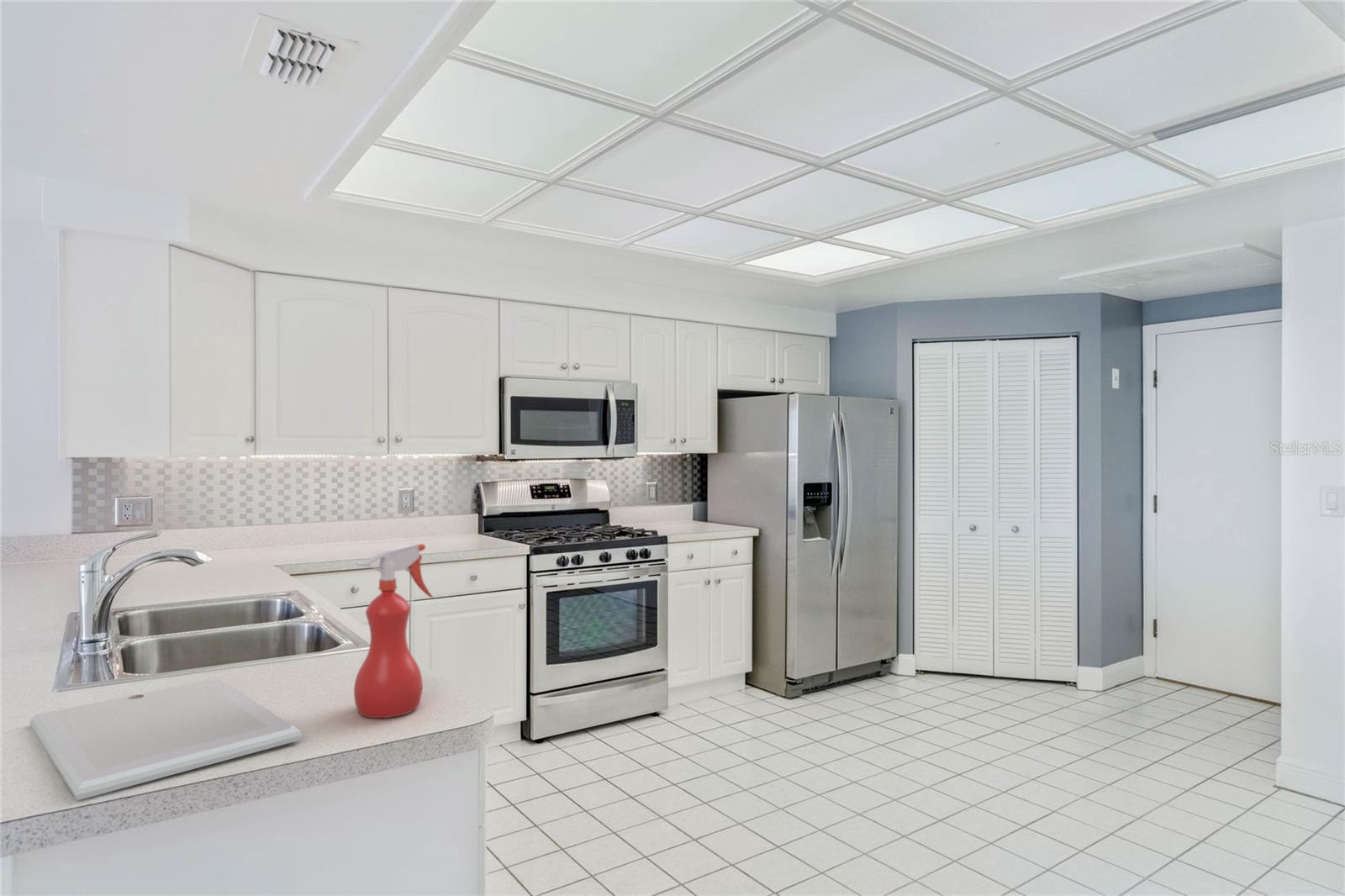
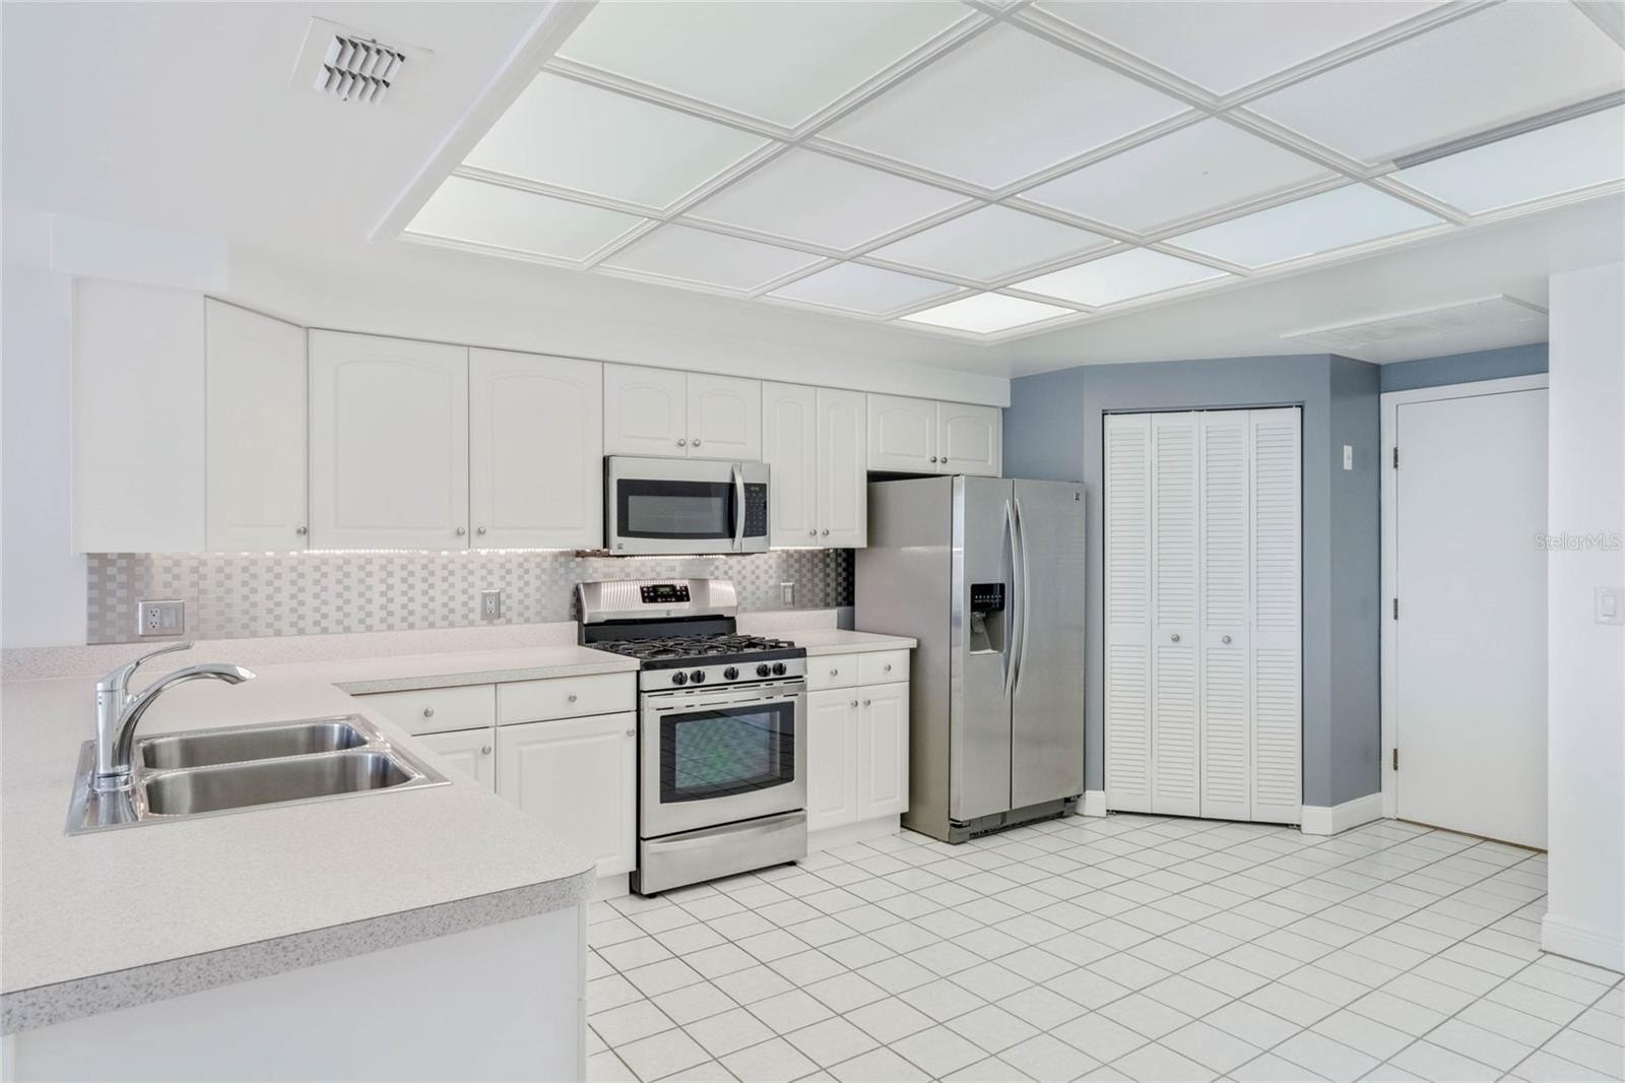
- spray bottle [353,543,435,719]
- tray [29,677,303,801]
